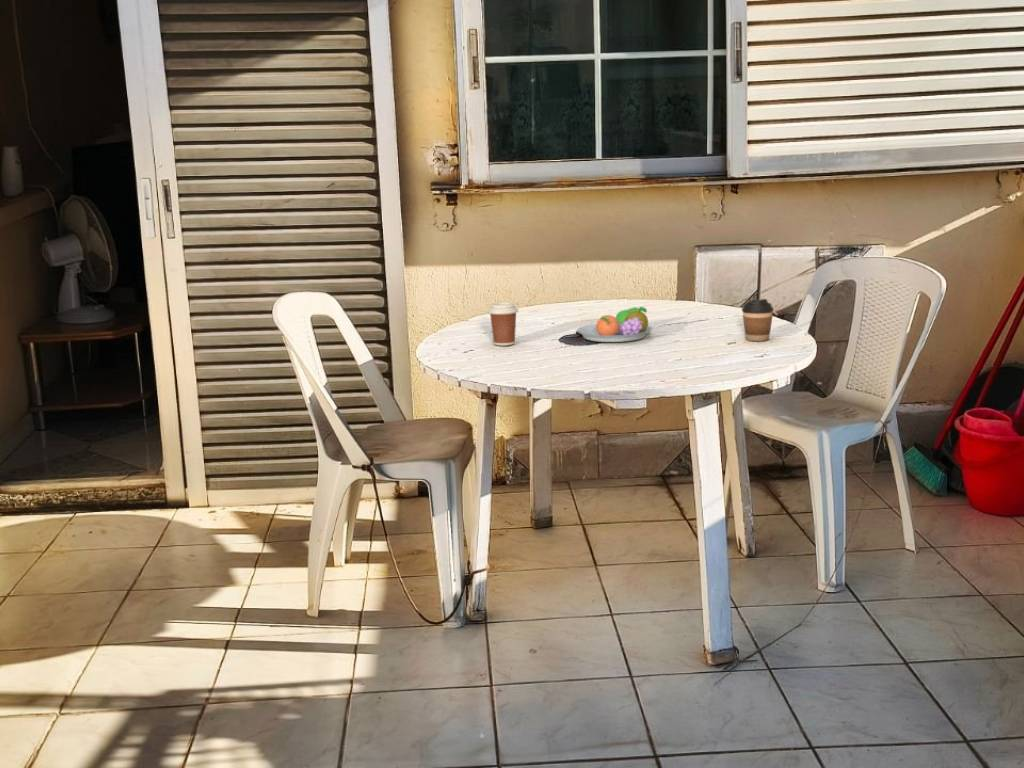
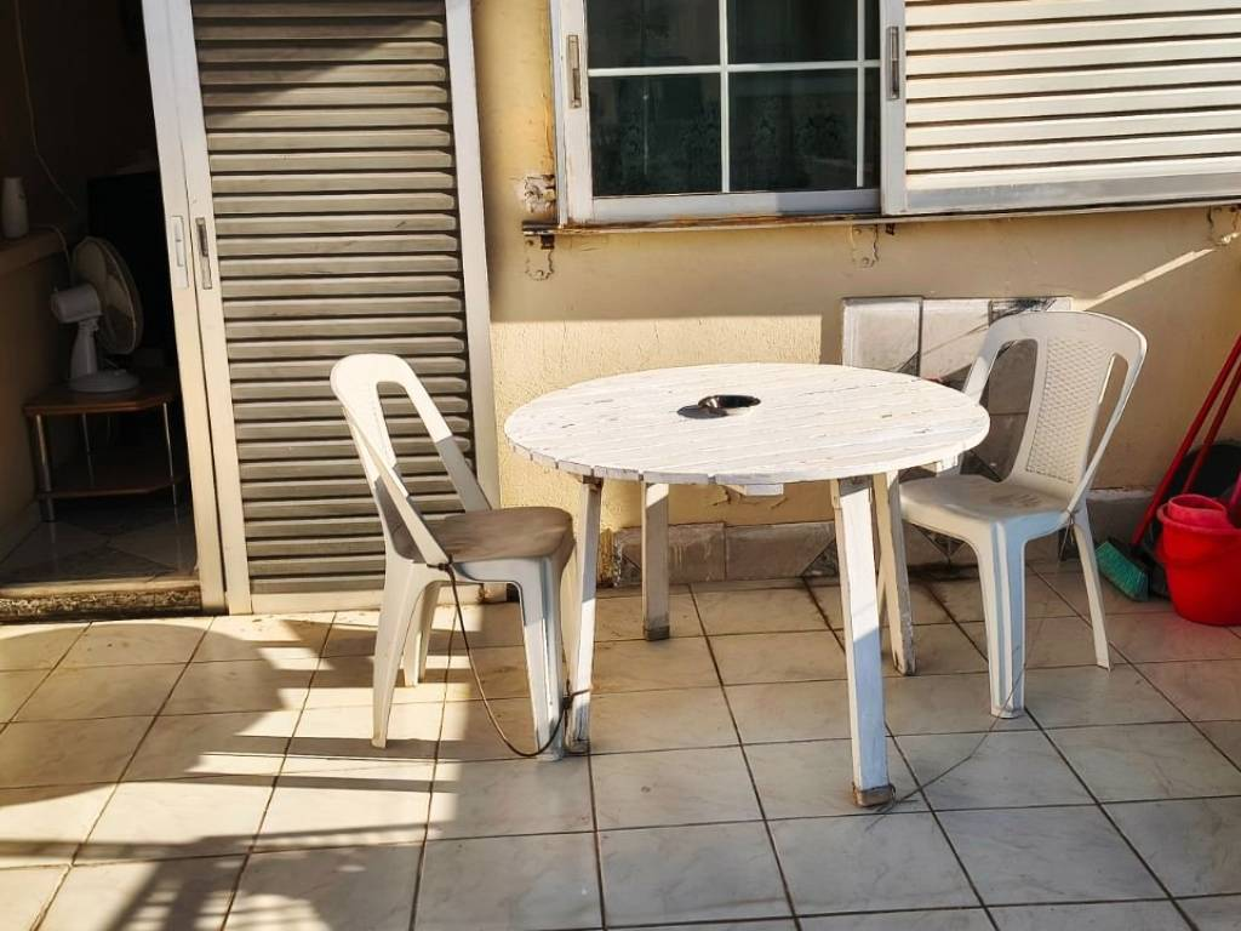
- coffee cup [487,301,519,347]
- coffee cup [741,298,775,342]
- fruit bowl [576,306,654,343]
